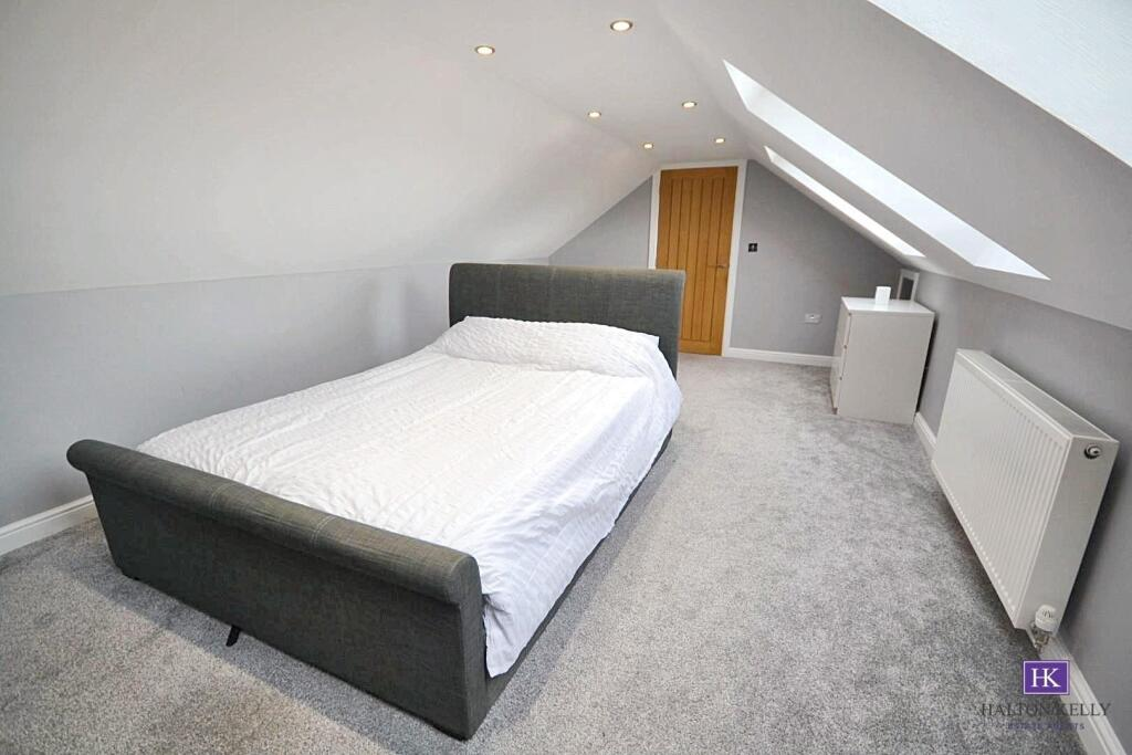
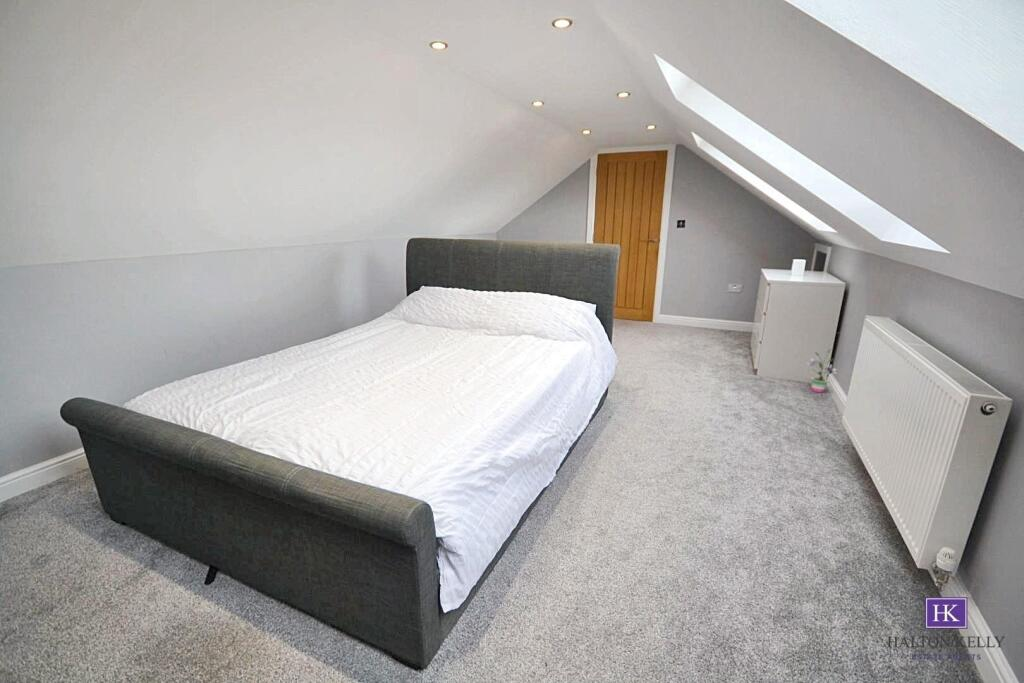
+ potted plant [805,348,838,394]
